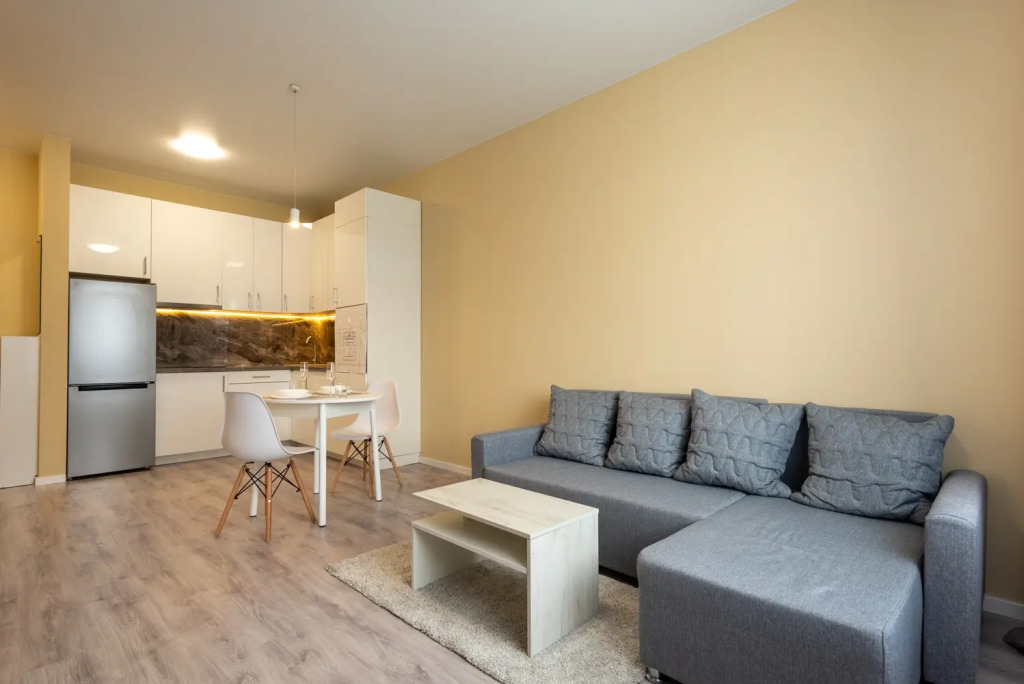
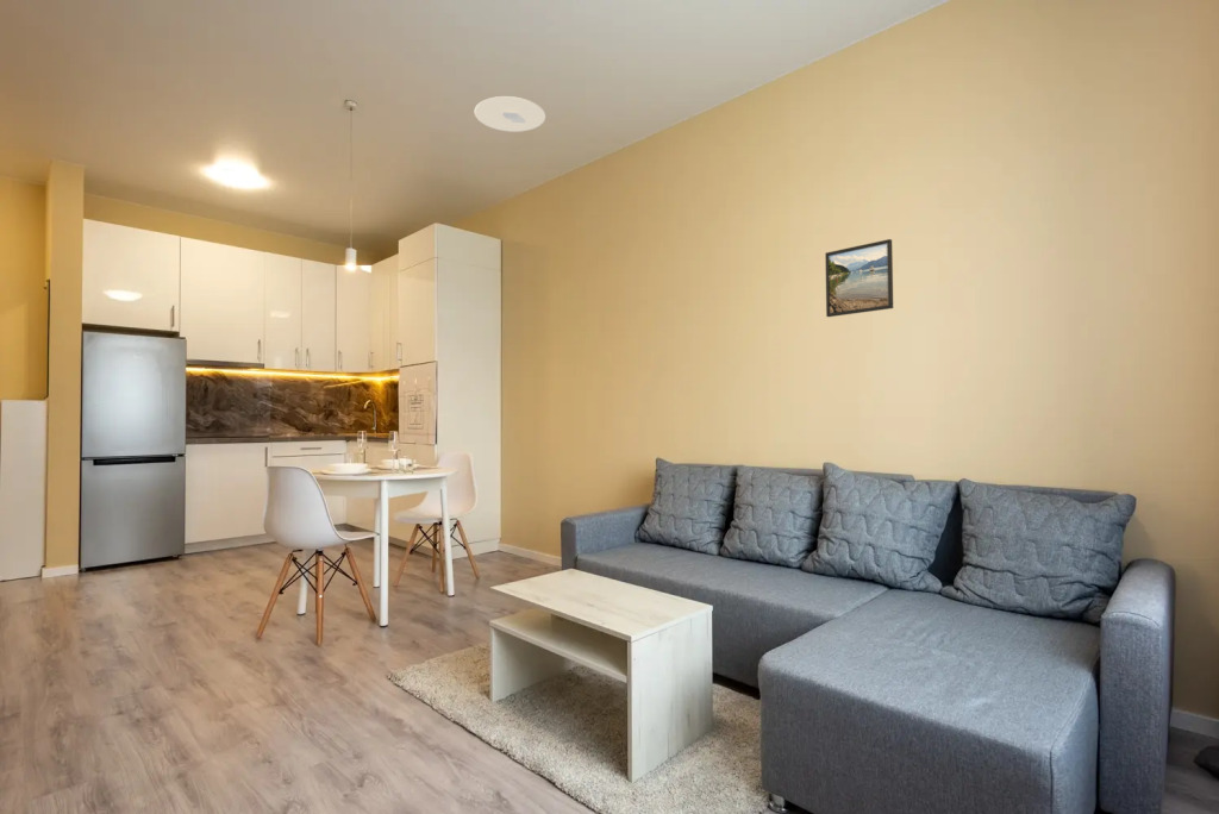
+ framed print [824,238,894,318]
+ ceiling light [474,95,546,133]
